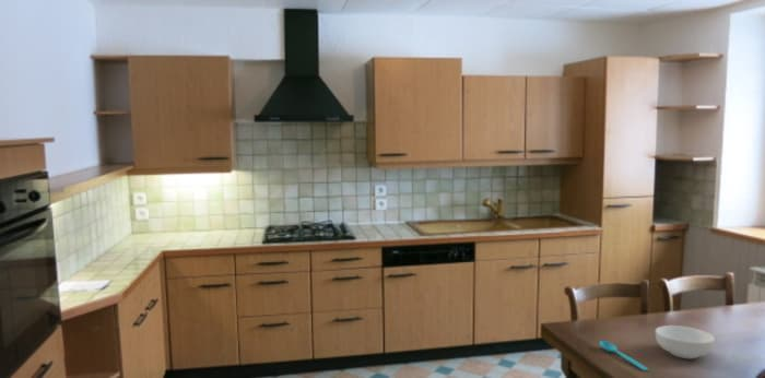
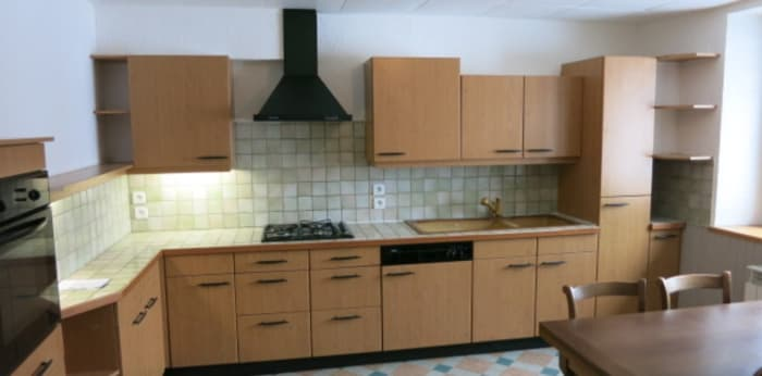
- cereal bowl [655,324,716,359]
- spoon [599,340,649,371]
